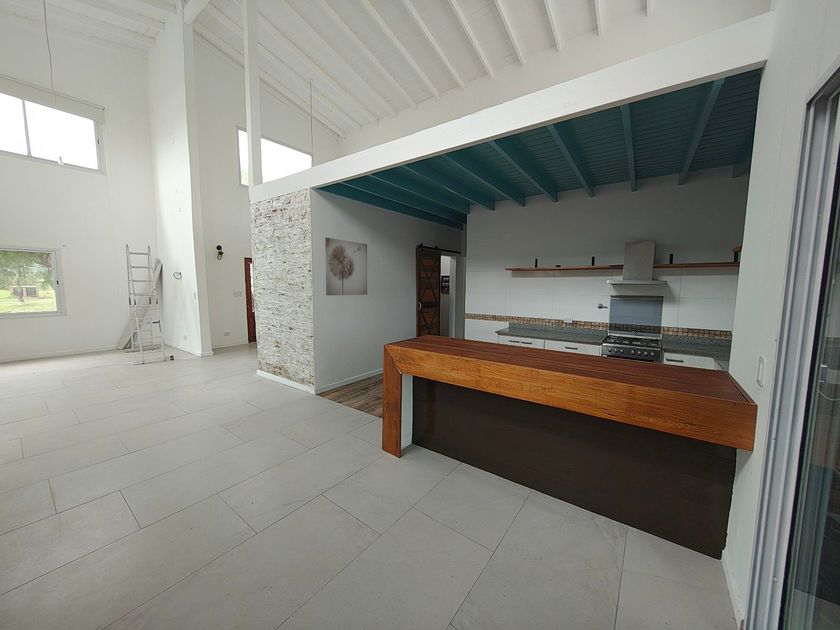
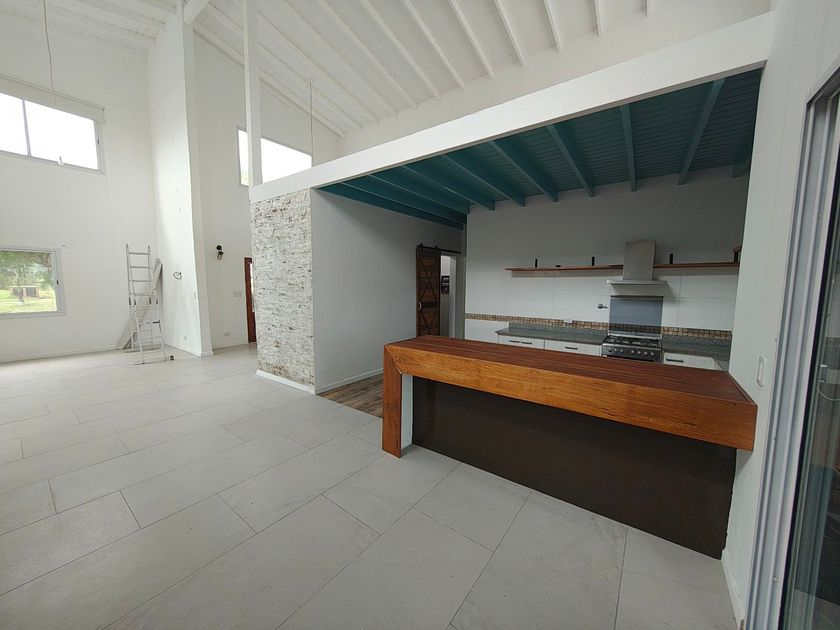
- wall art [324,236,368,296]
